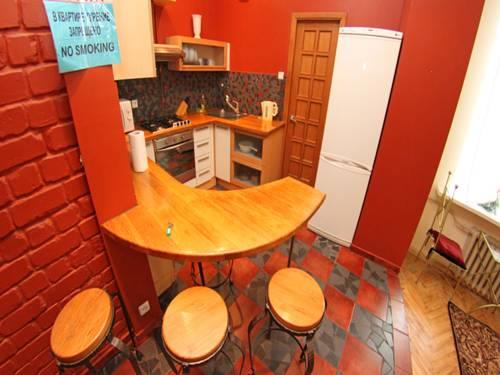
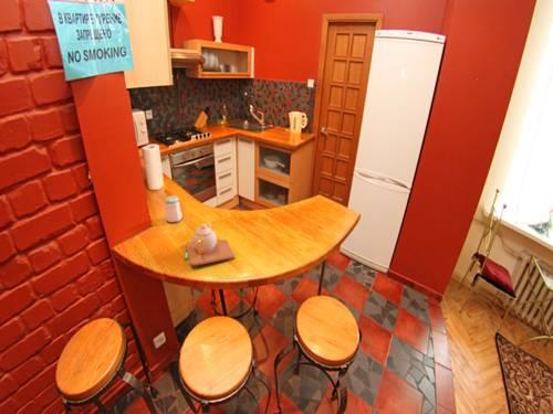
+ salt shaker [164,195,184,223]
+ teapot [185,222,236,267]
